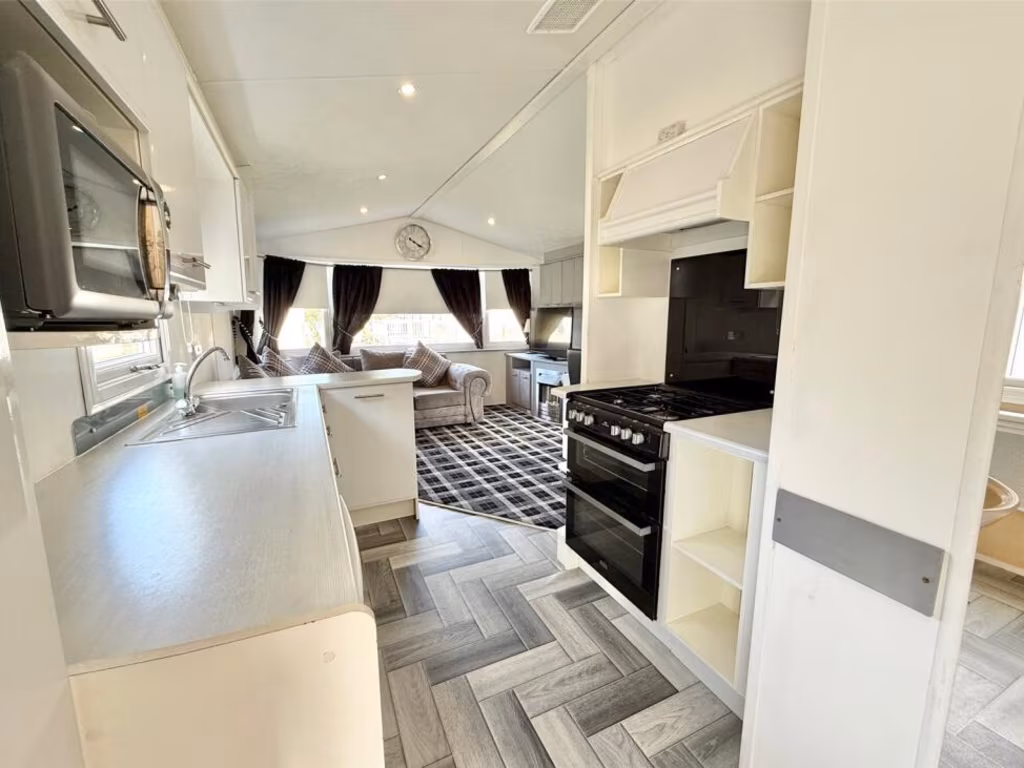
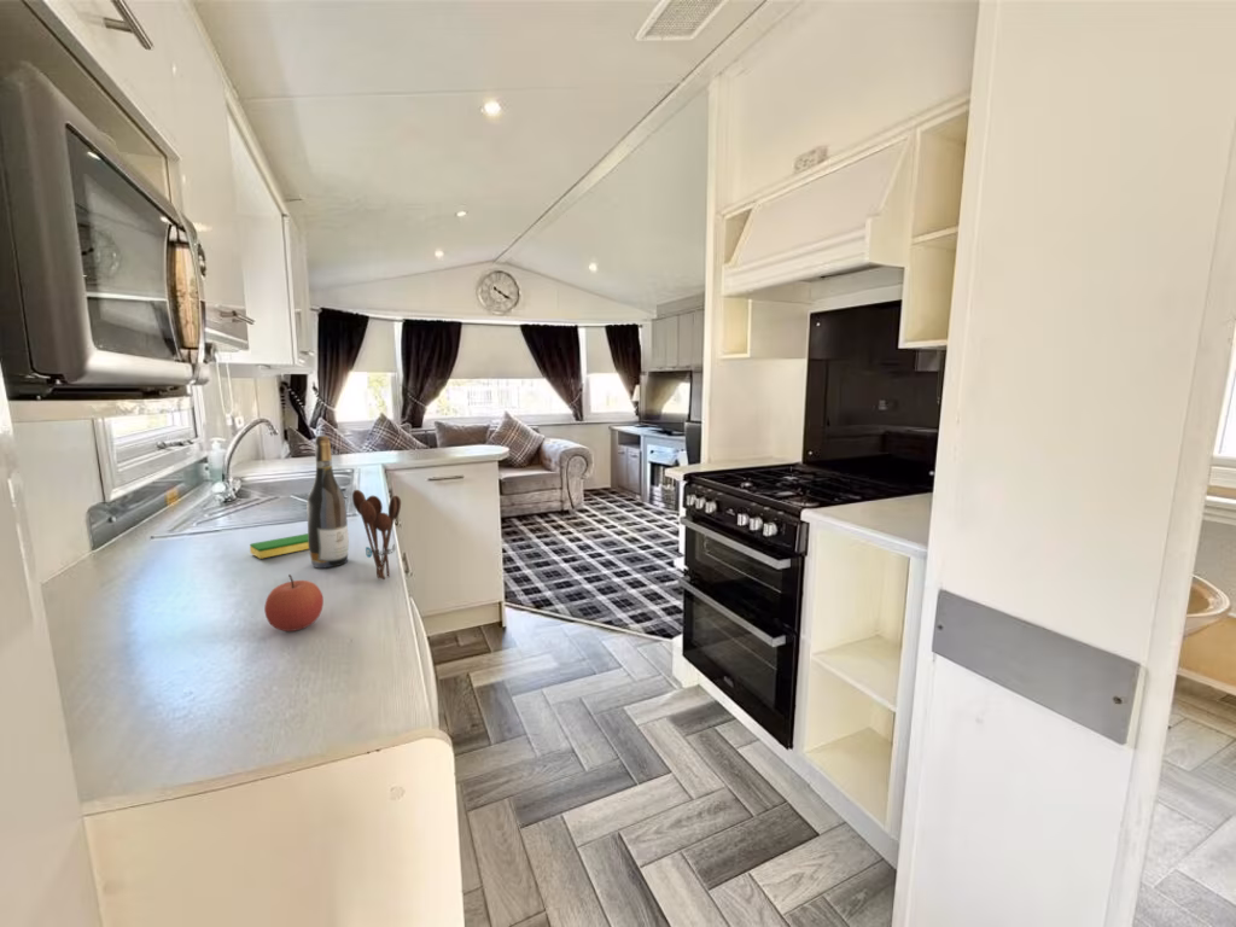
+ dish sponge [249,532,309,560]
+ apple [263,573,325,632]
+ utensil holder [351,489,402,581]
+ wine bottle [305,435,350,569]
